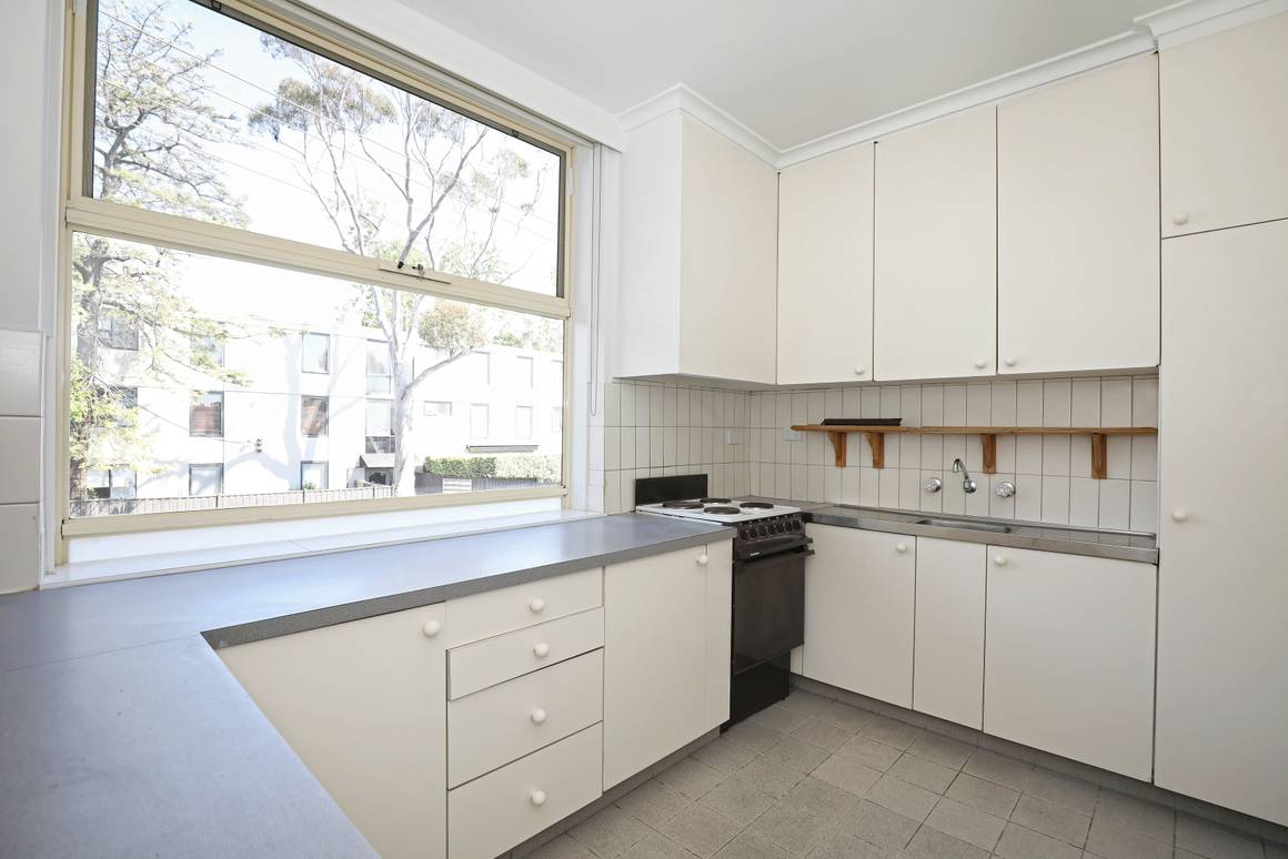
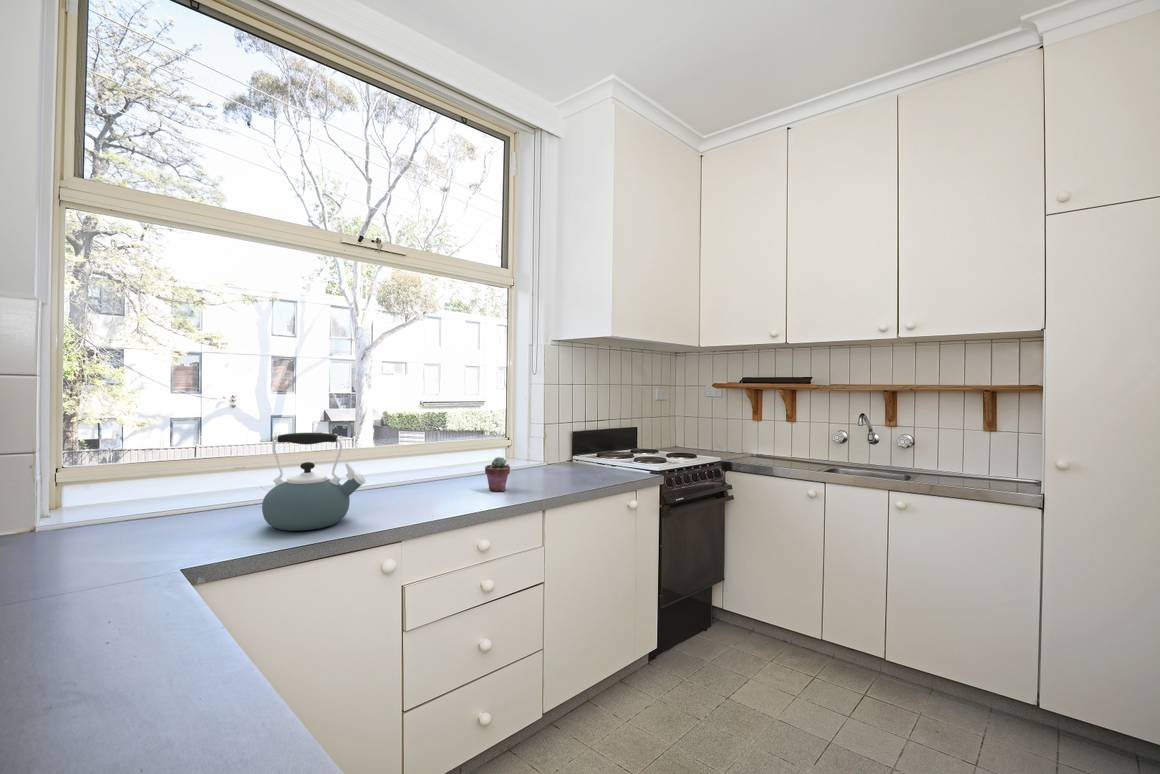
+ potted succulent [484,456,511,492]
+ kettle [261,432,366,532]
